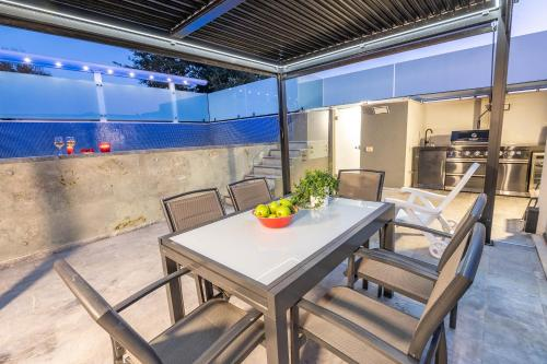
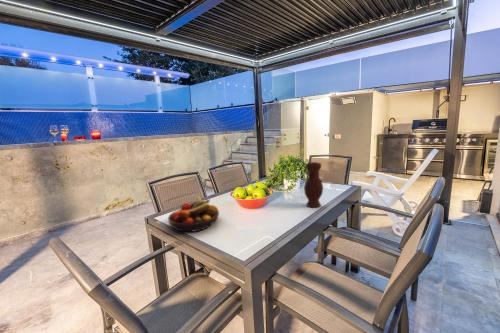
+ fruit bowl [167,195,220,233]
+ vase [303,161,324,208]
